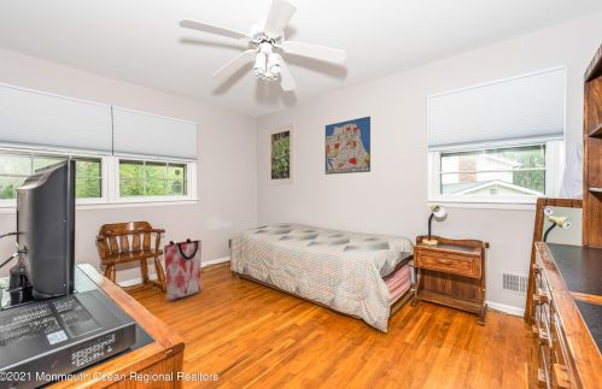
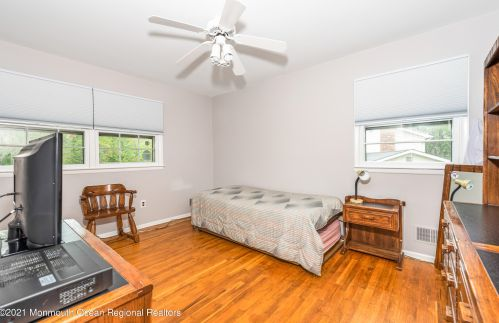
- bag [163,237,203,301]
- wall art [325,116,372,176]
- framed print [267,122,296,187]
